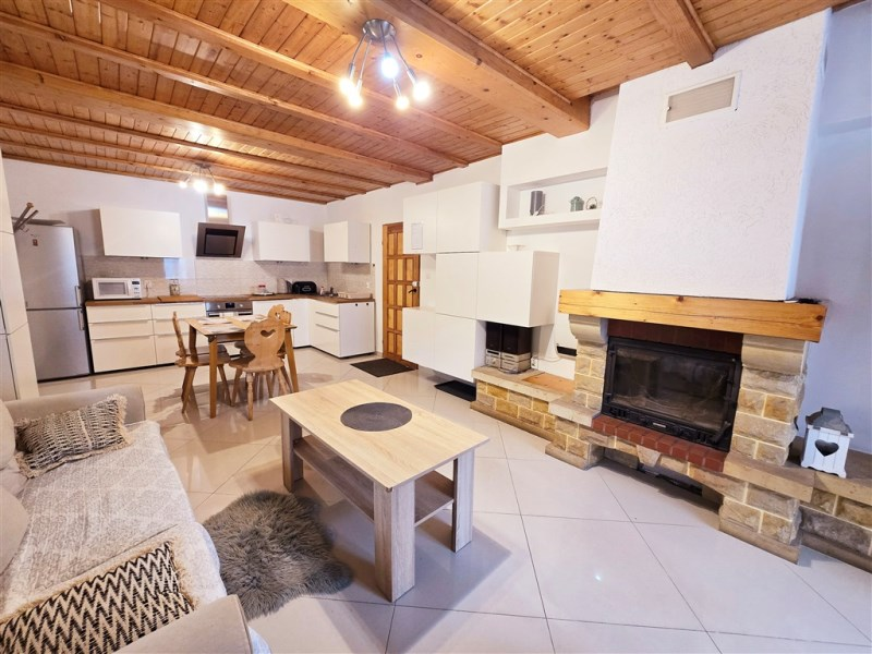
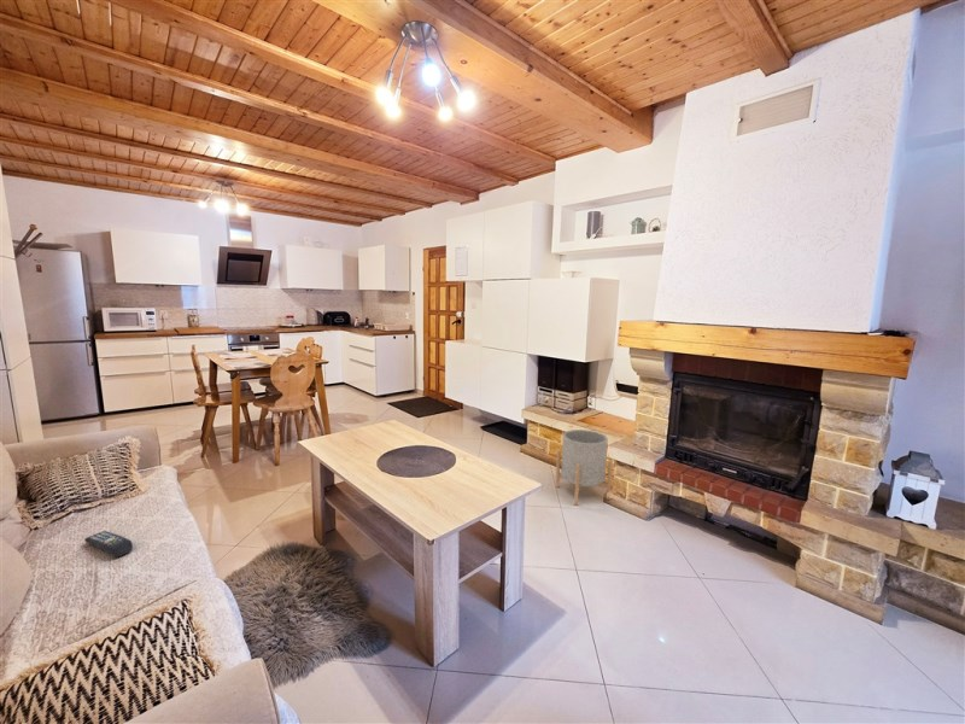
+ remote control [83,530,134,559]
+ planter [555,428,614,506]
